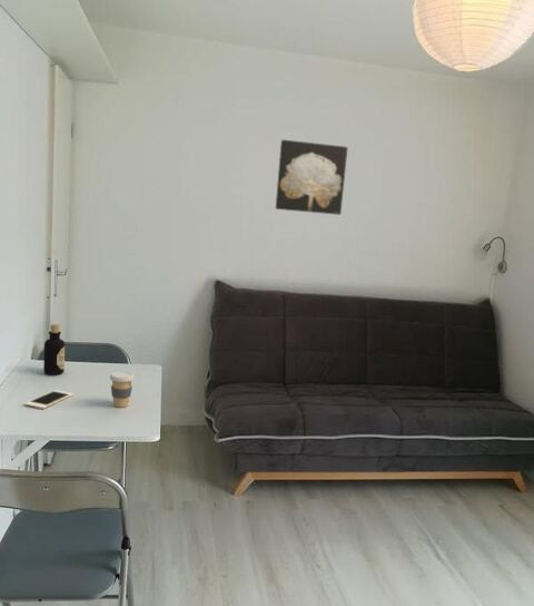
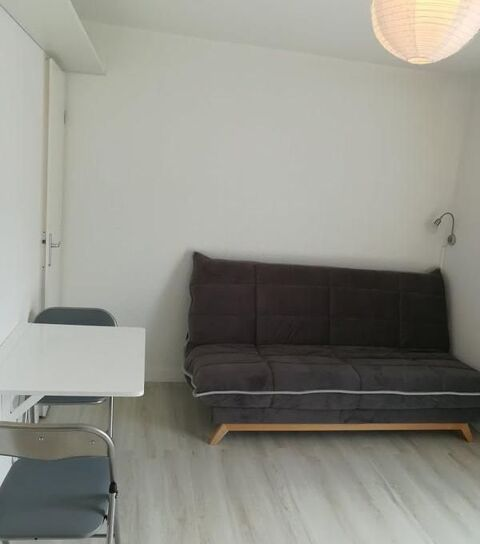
- cell phone [23,389,73,410]
- wall art [275,138,348,216]
- bottle [42,323,66,377]
- coffee cup [109,371,135,409]
